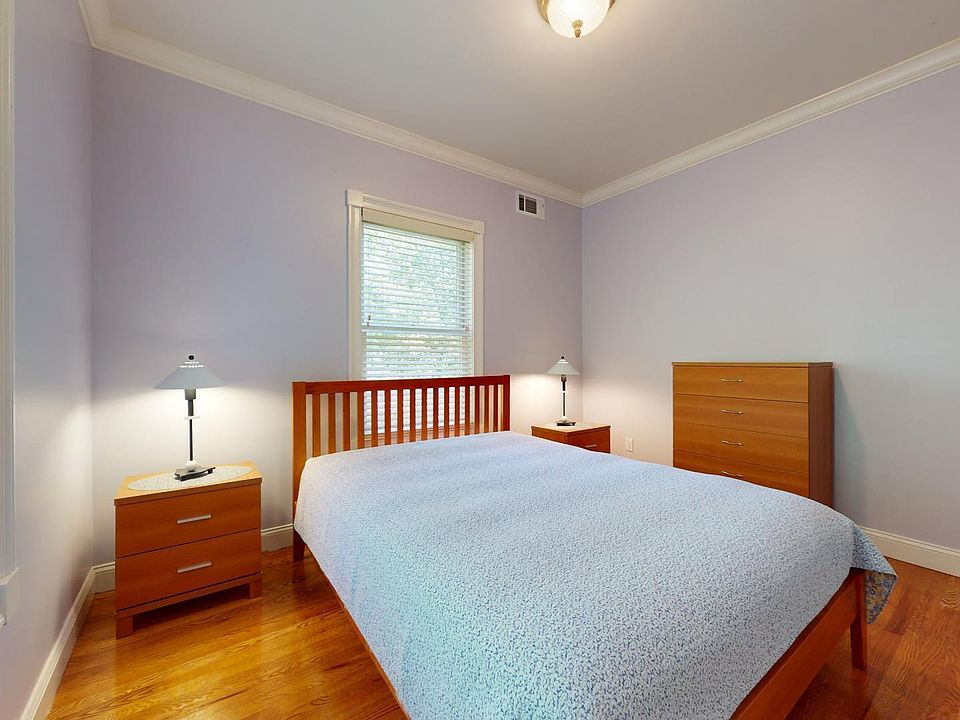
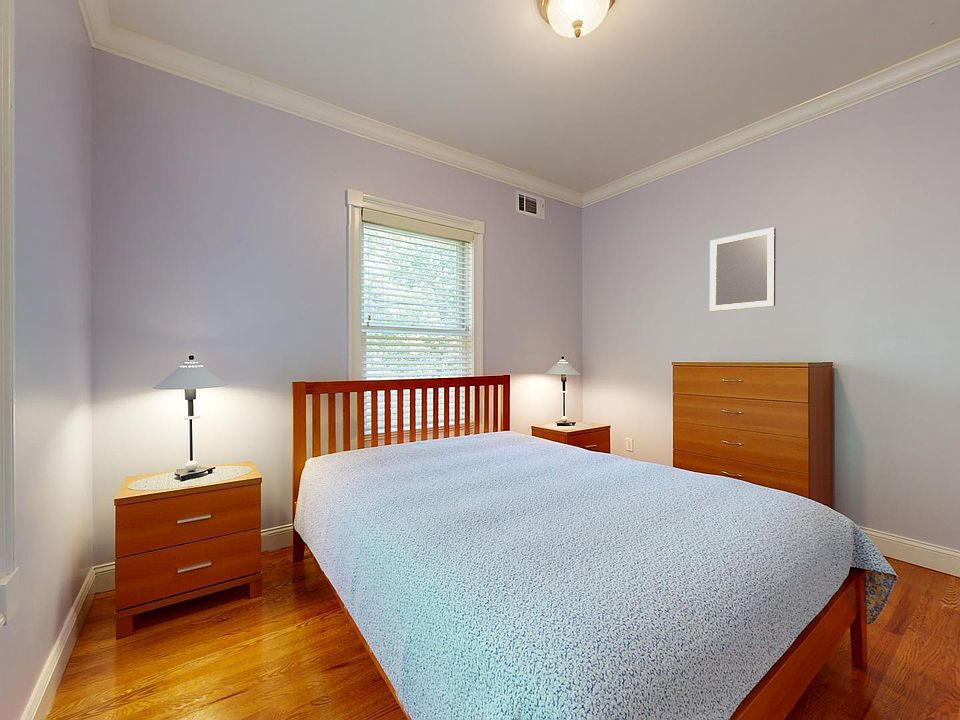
+ home mirror [709,226,777,312]
